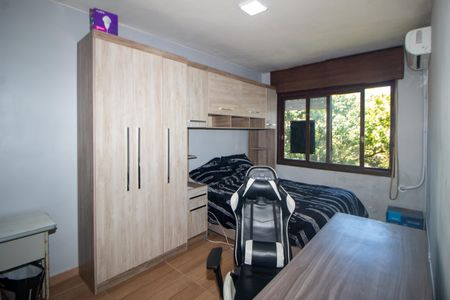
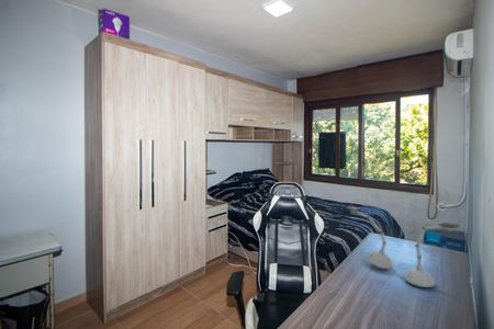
+ desk lamp [345,206,461,288]
